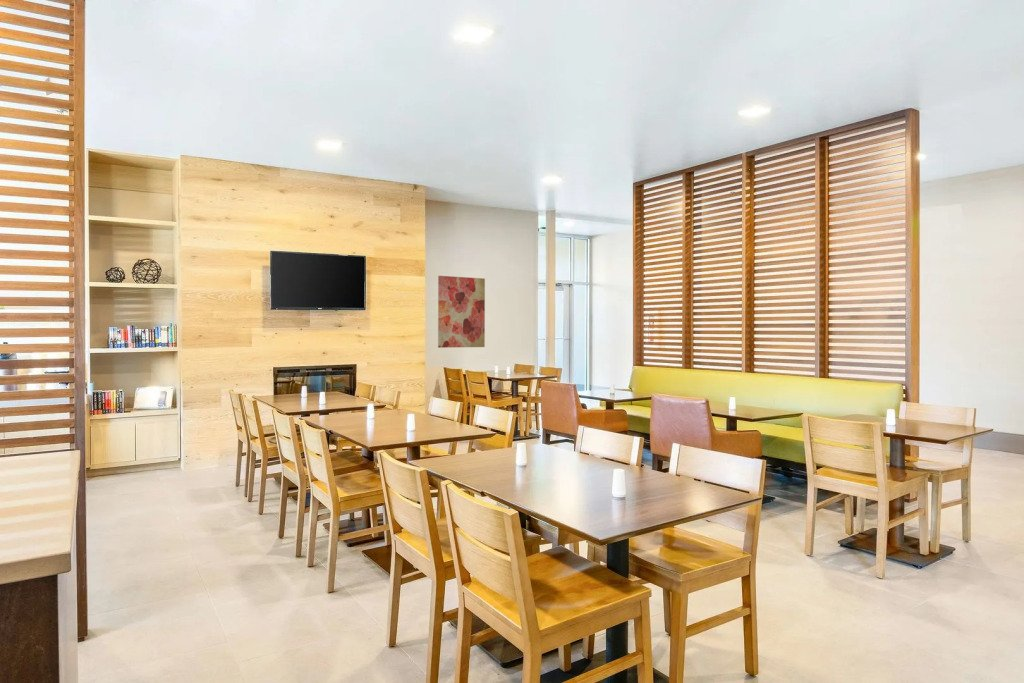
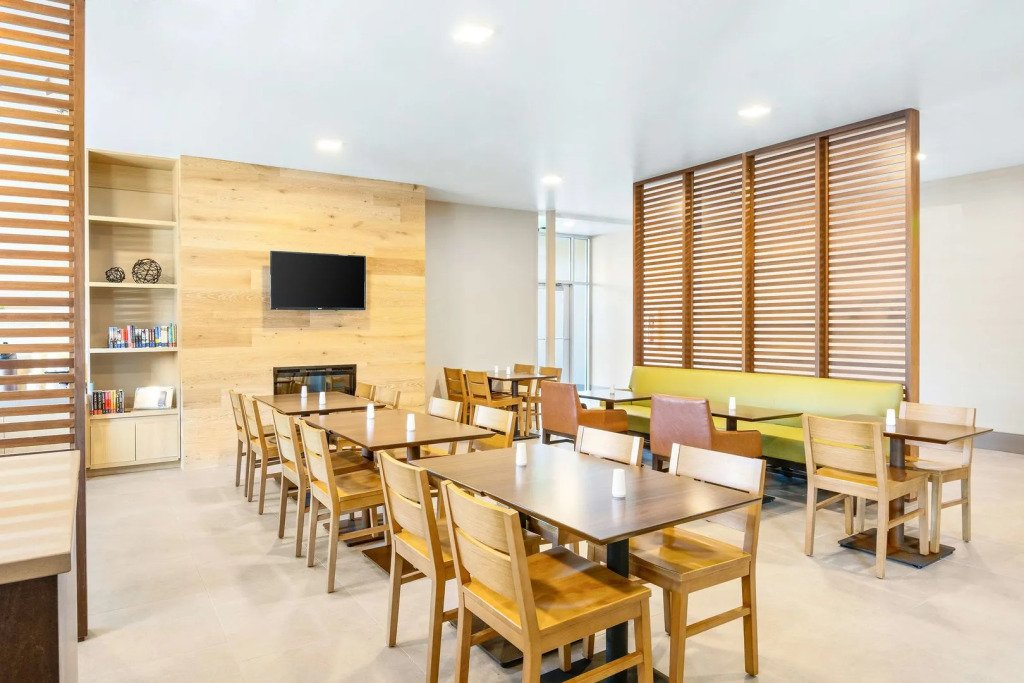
- wall art [437,275,486,349]
